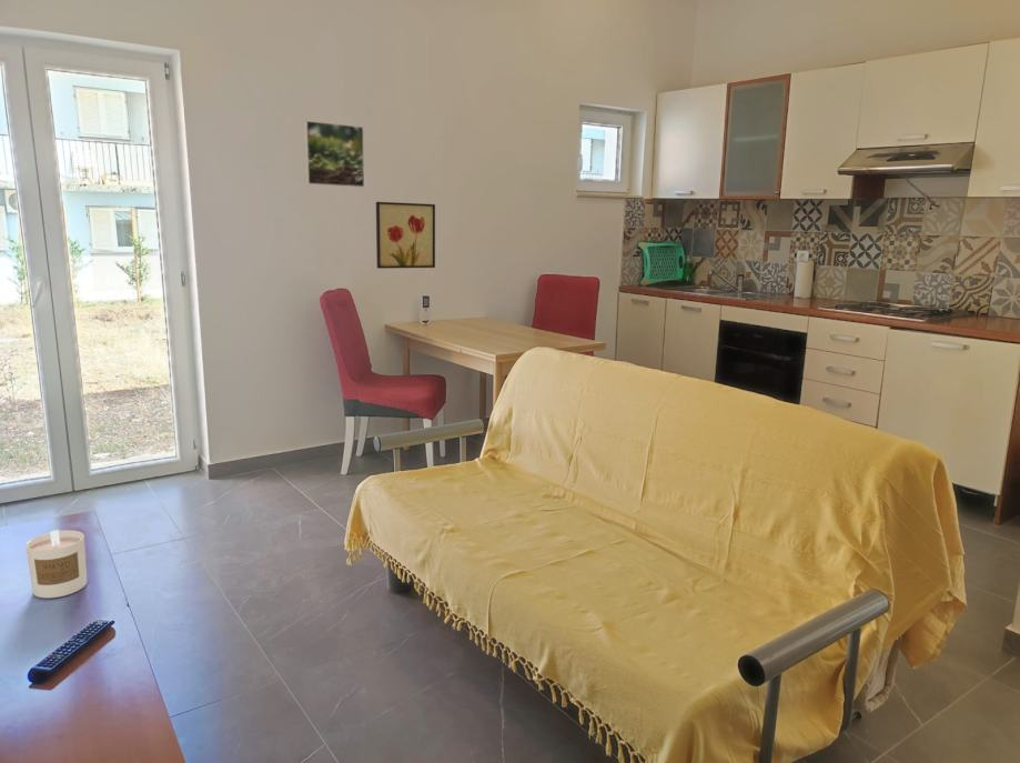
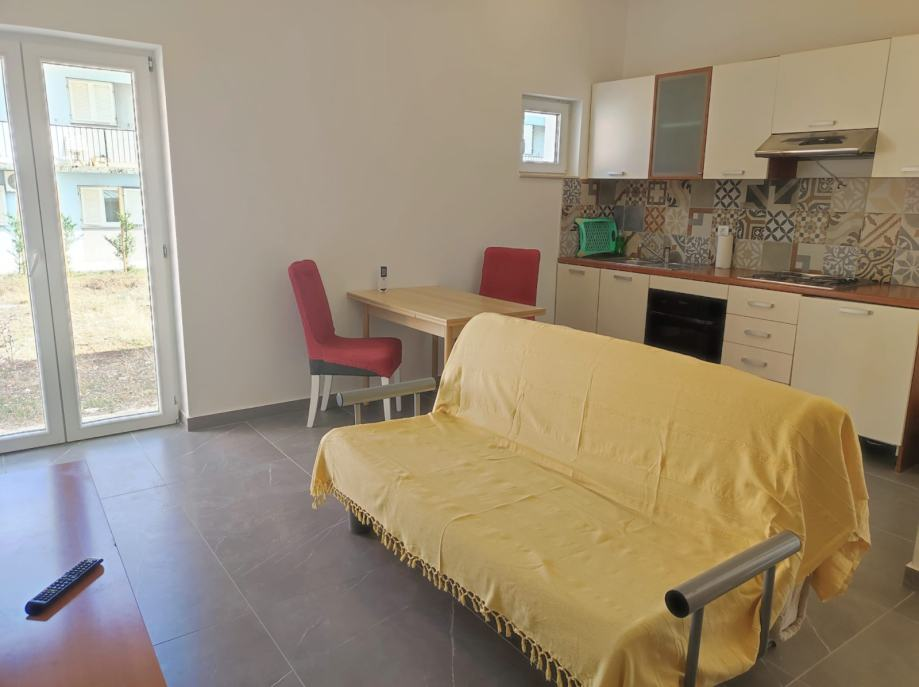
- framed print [303,119,365,189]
- wall art [375,201,436,270]
- candle [24,529,88,599]
